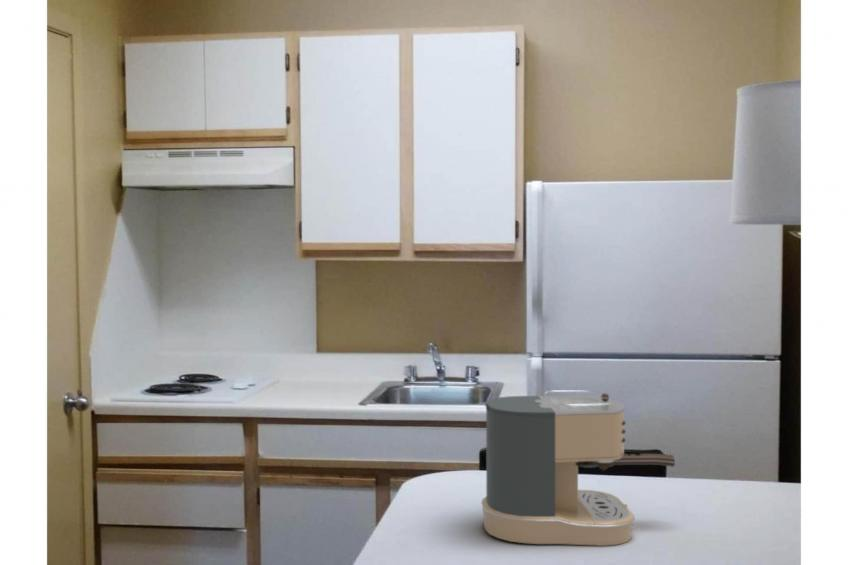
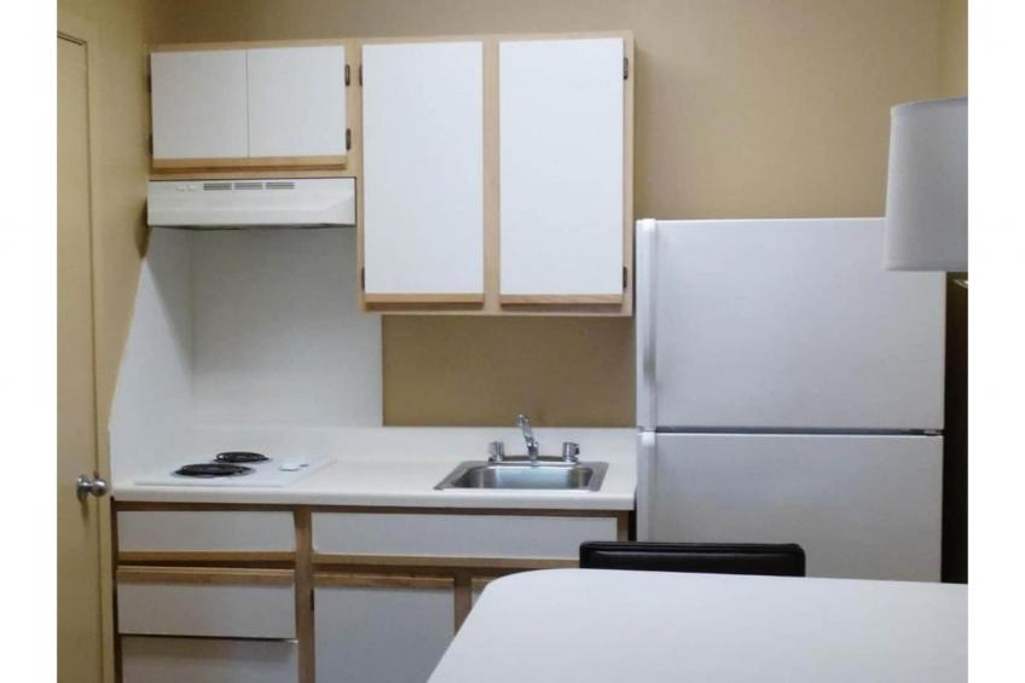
- coffee maker [480,389,676,547]
